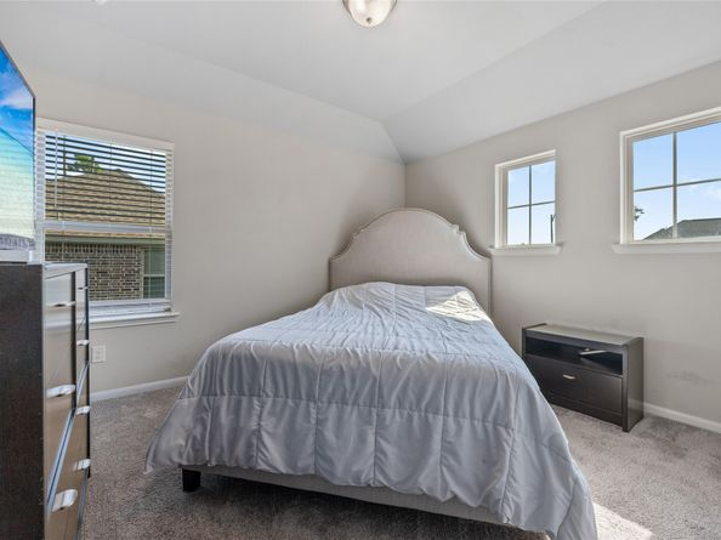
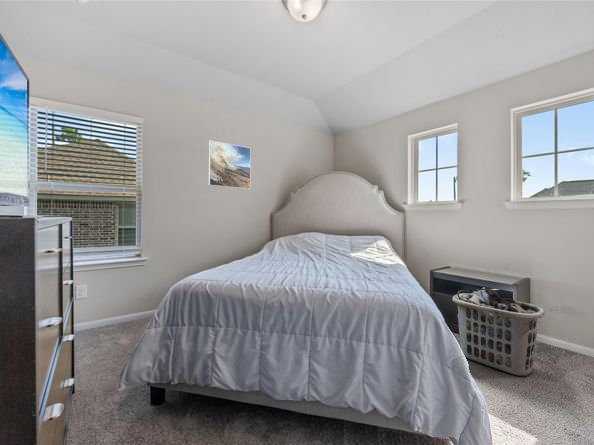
+ clothes hamper [451,287,546,377]
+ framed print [208,139,252,190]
